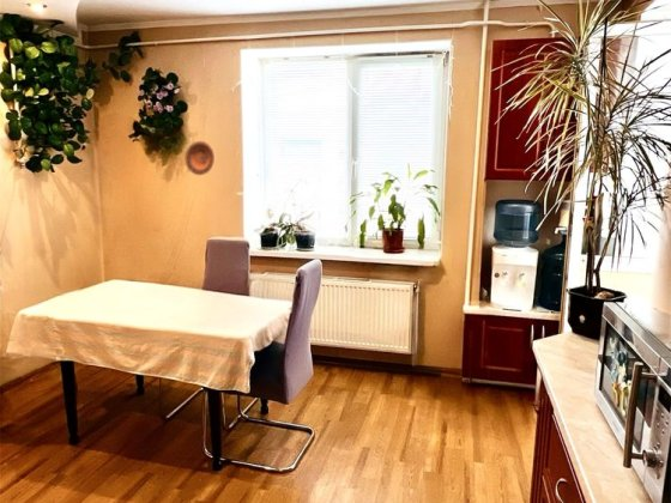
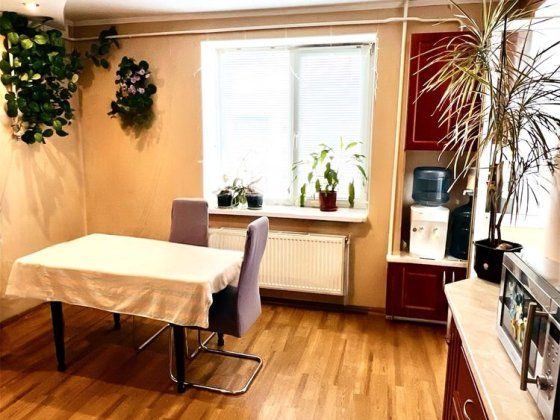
- decorative plate [185,140,216,176]
